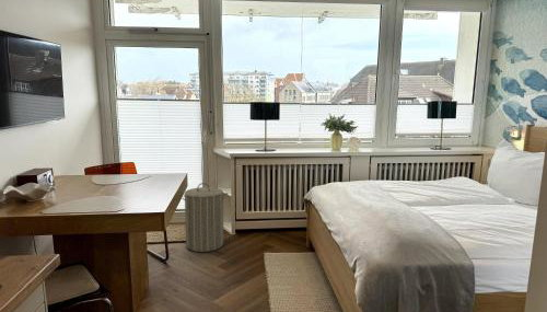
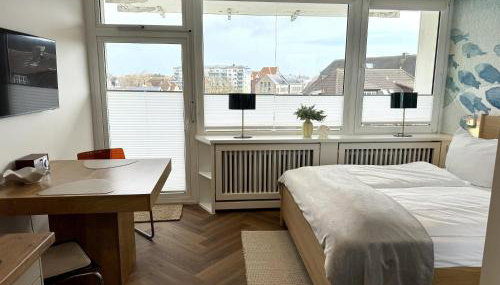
- laundry hamper [181,182,229,253]
